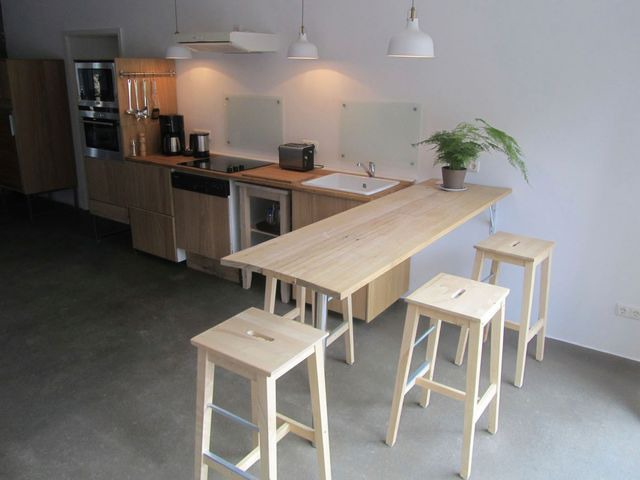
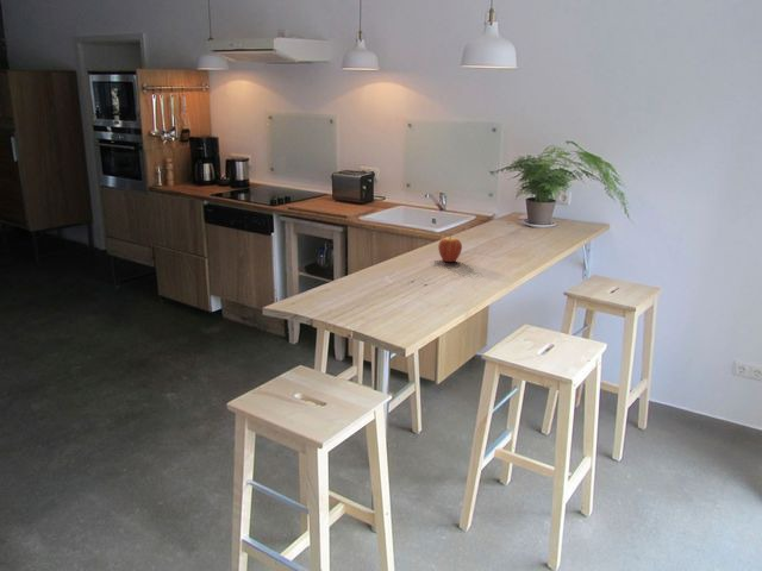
+ fruit [437,234,463,263]
